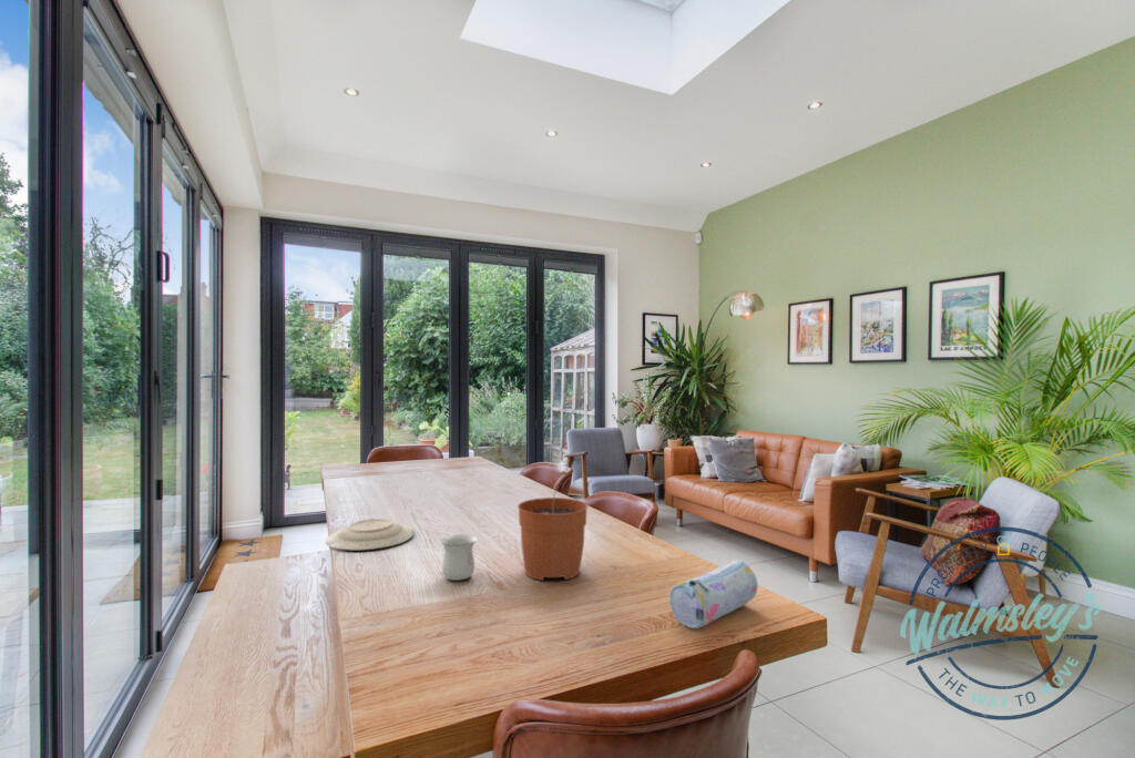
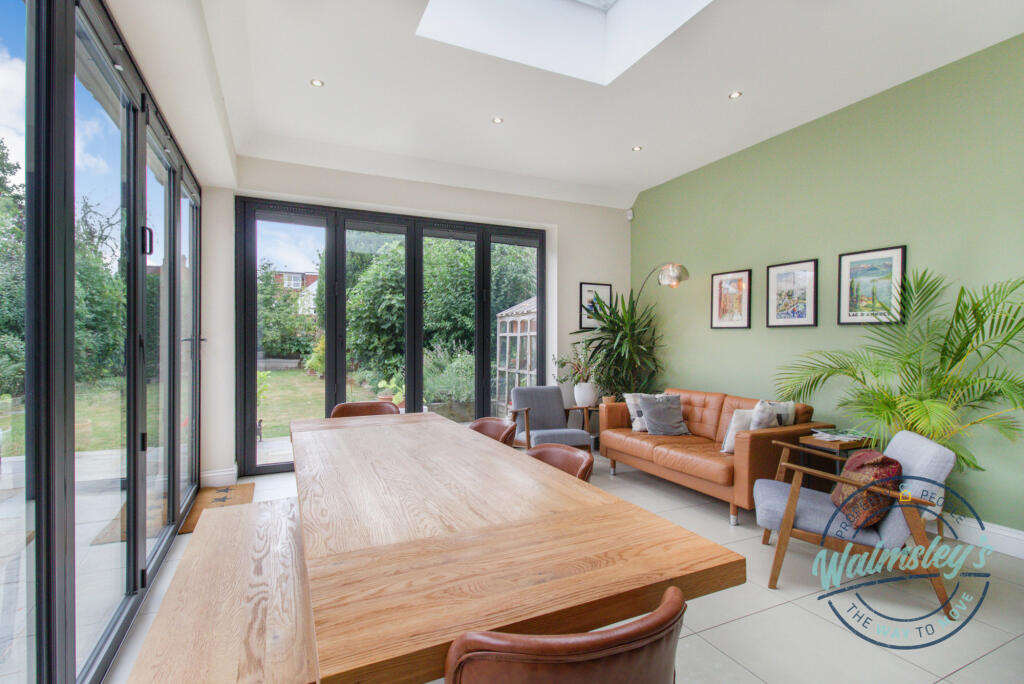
- pencil case [668,560,759,629]
- plate [325,518,415,552]
- plant pot [517,470,589,582]
- mug [440,533,478,582]
